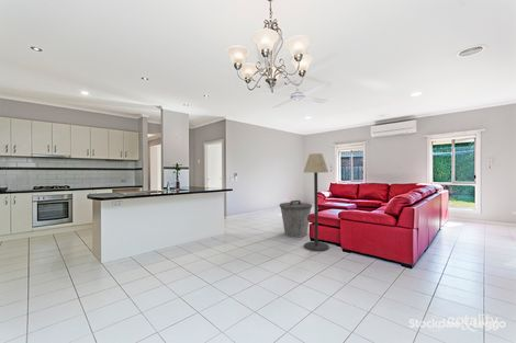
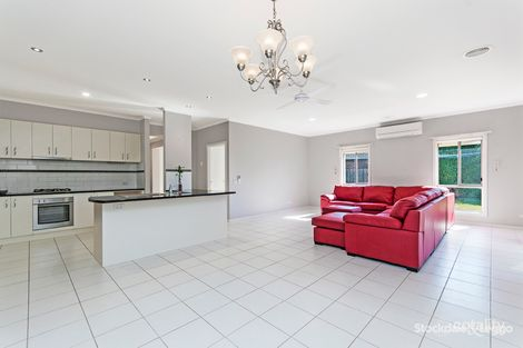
- trash can [279,199,313,238]
- floor lamp [303,152,329,252]
